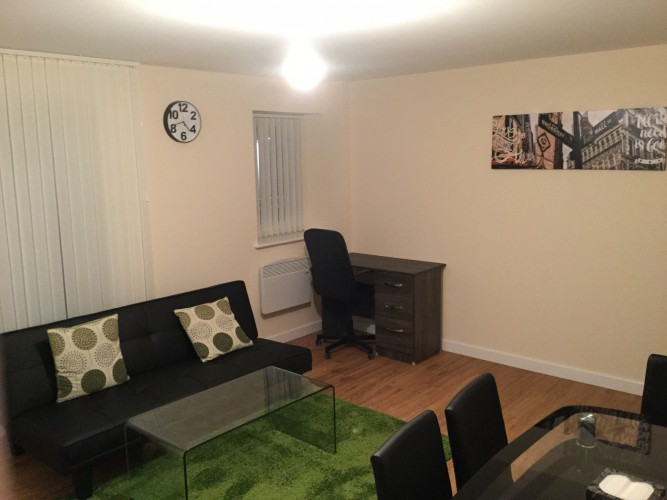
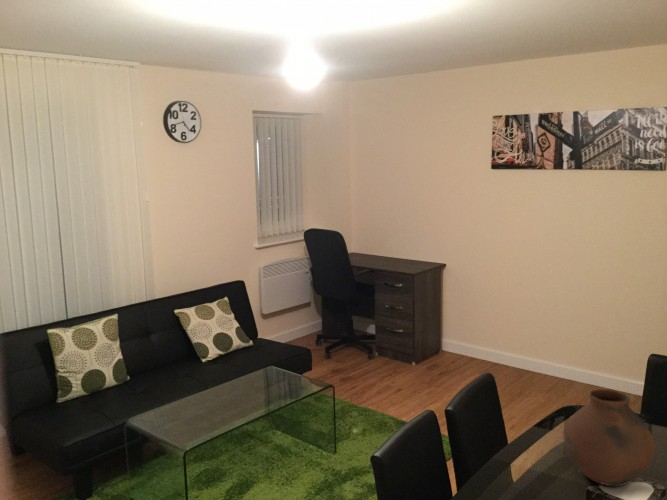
+ vase [563,388,656,487]
